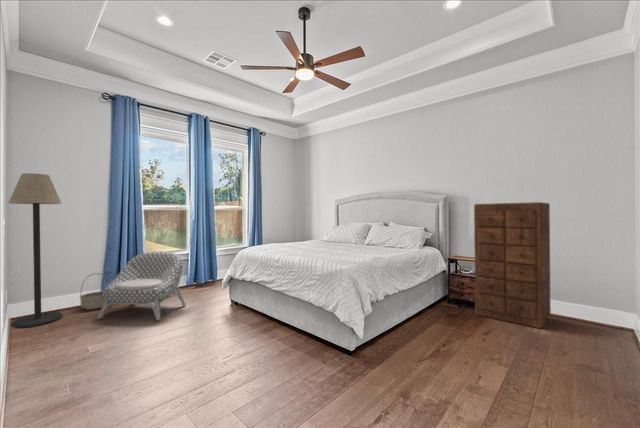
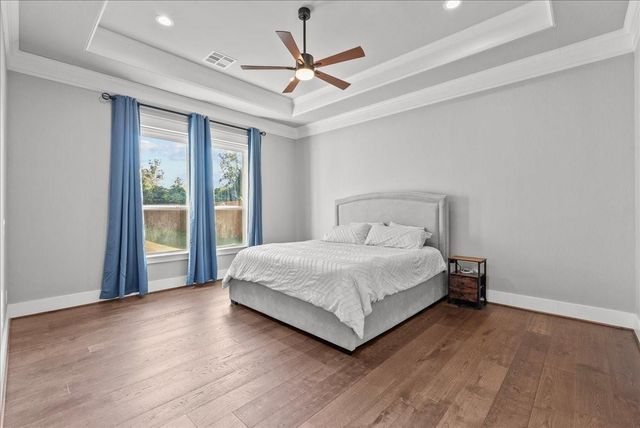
- dresser [473,201,552,330]
- armchair [96,250,187,322]
- basket [78,272,111,311]
- floor lamp [7,172,64,329]
